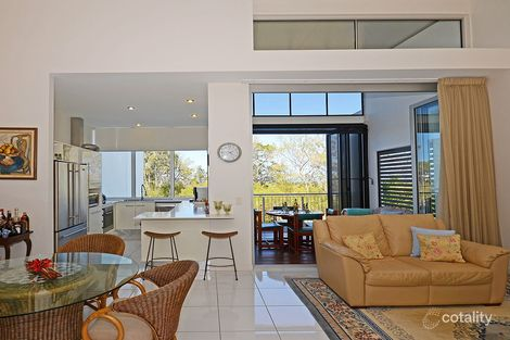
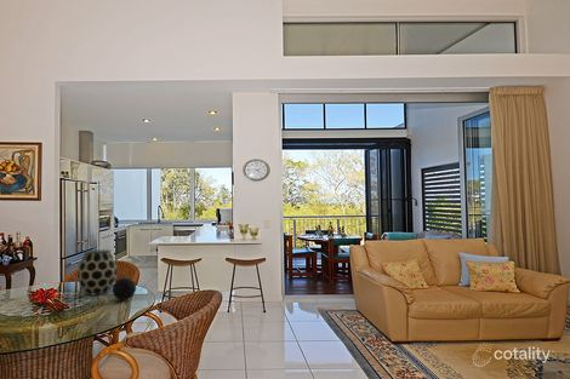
+ decorative ball [112,276,137,302]
+ vase [76,248,119,297]
